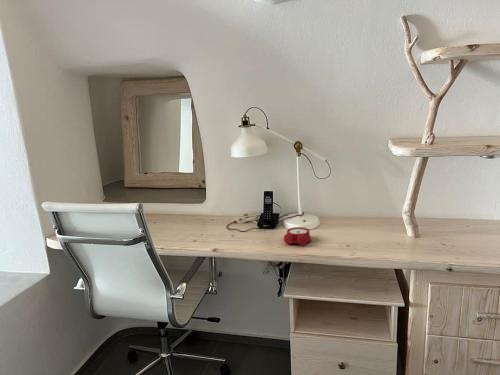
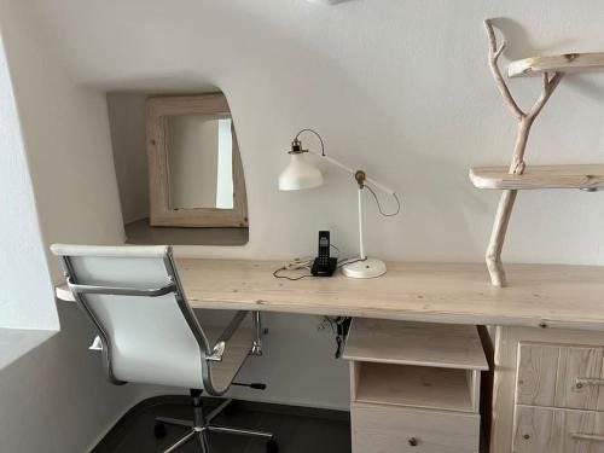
- alarm clock [283,226,312,246]
